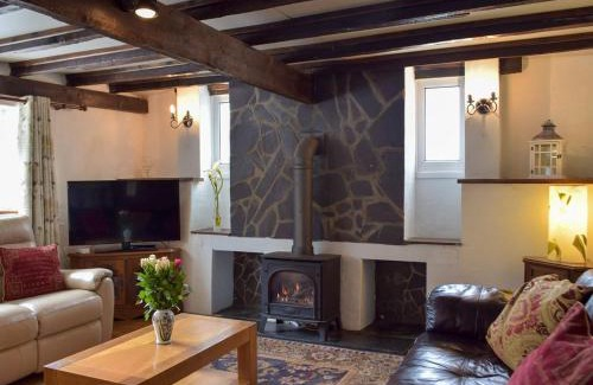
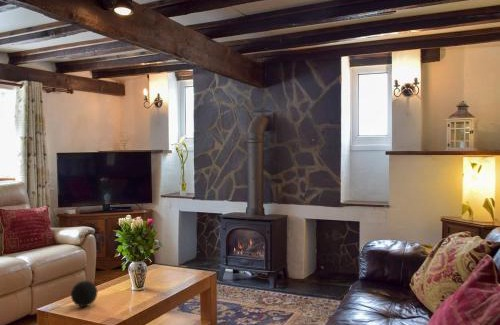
+ decorative ball [70,280,98,308]
